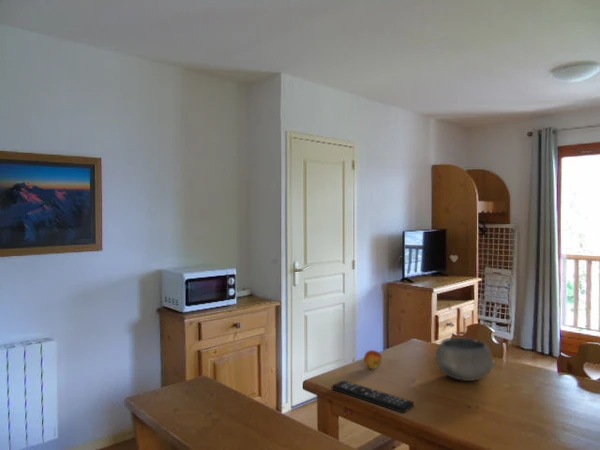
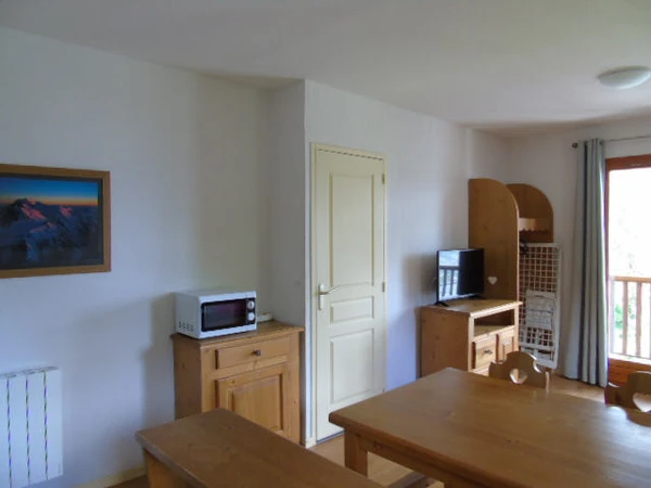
- remote control [331,379,415,414]
- fruit [363,349,383,370]
- bowl [435,336,497,382]
